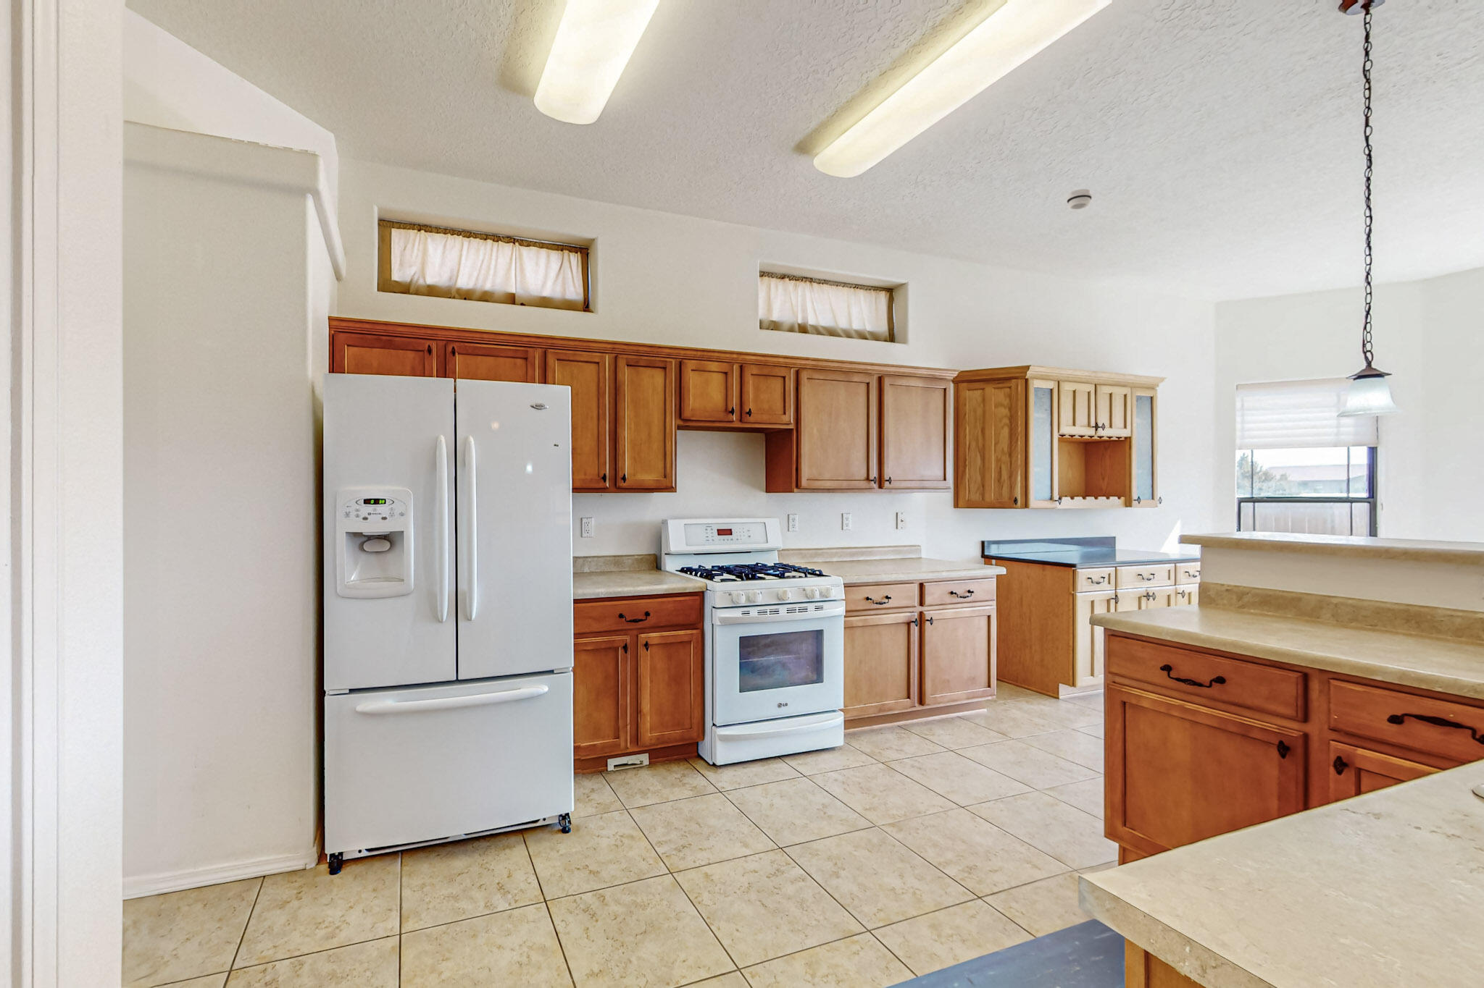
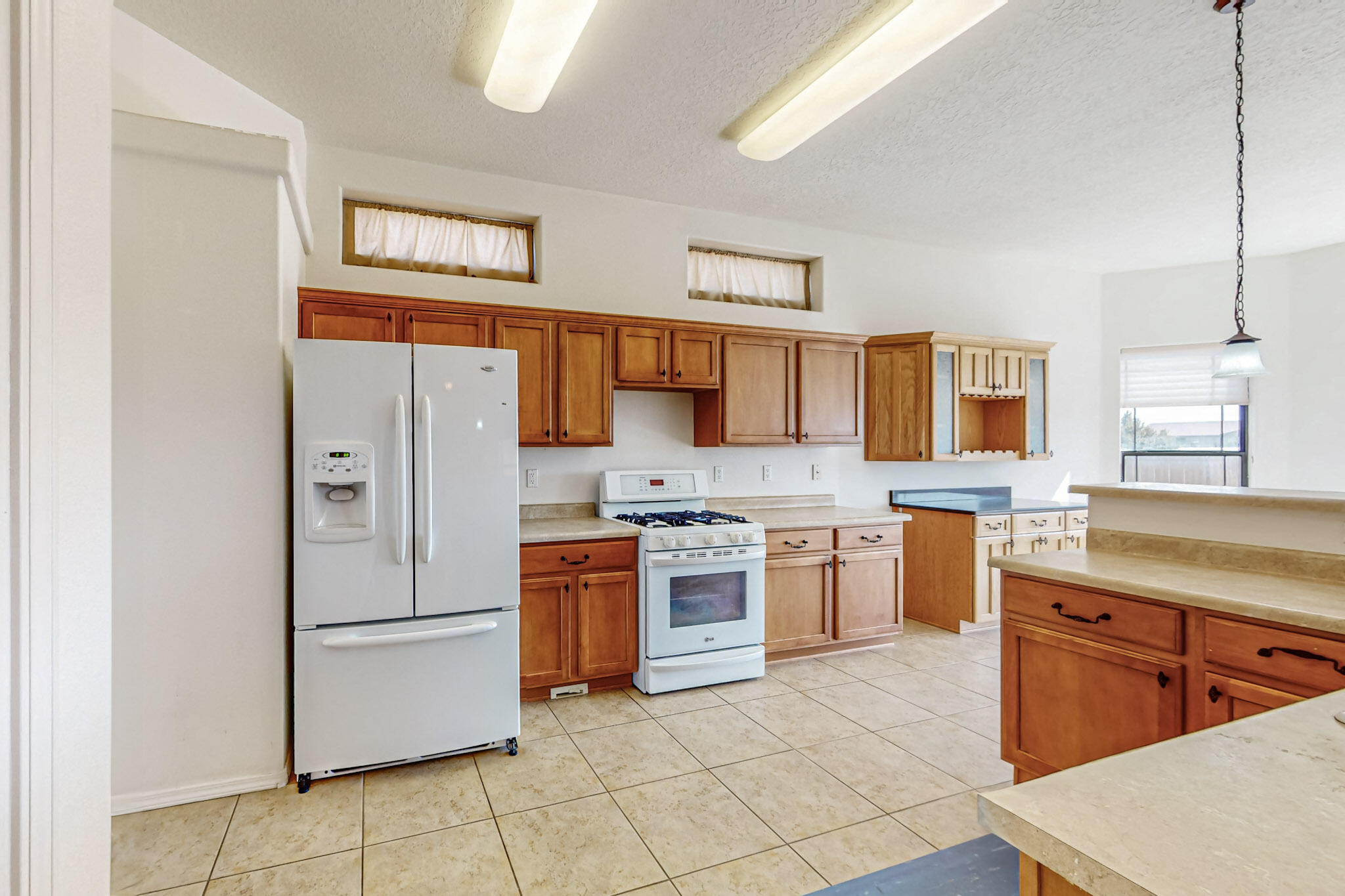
- smoke detector [1066,189,1092,210]
